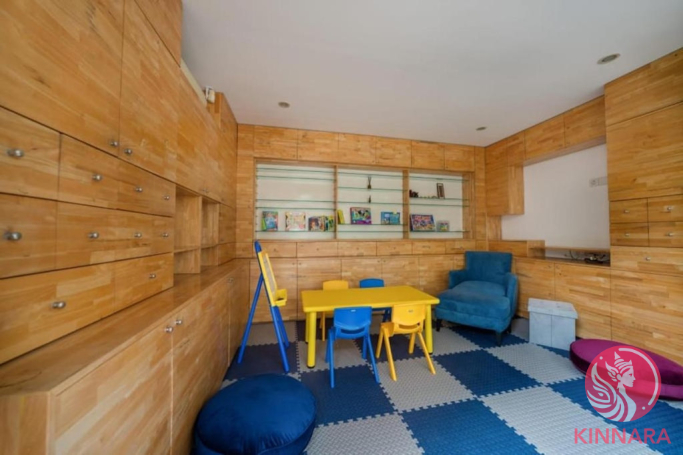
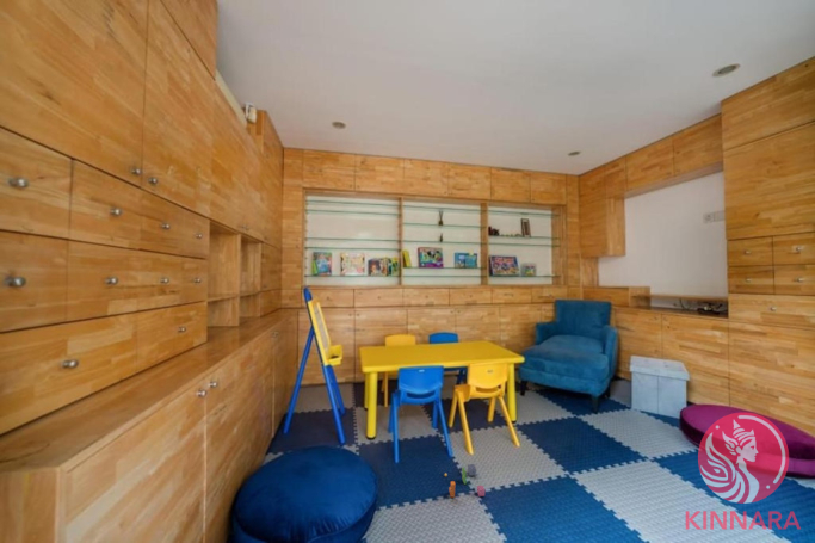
+ building blocks [443,463,486,499]
